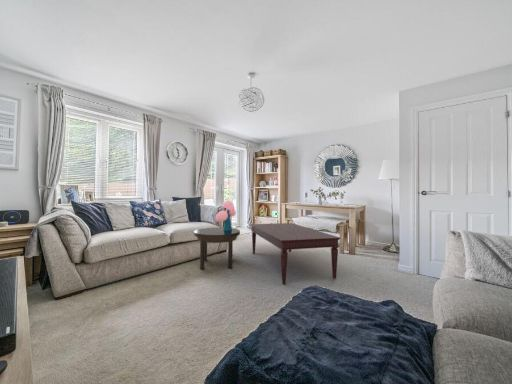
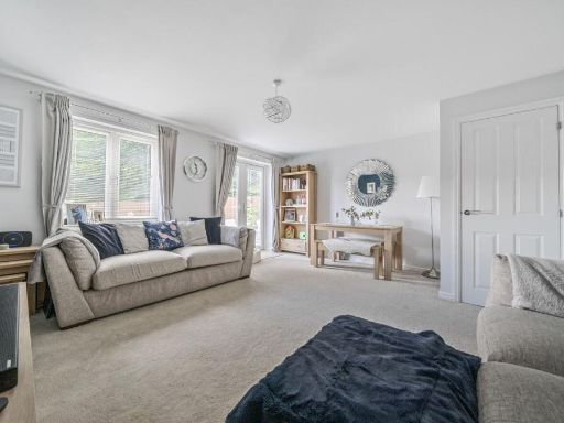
- bouquet [215,200,237,230]
- side table [193,227,241,270]
- coffee table [249,222,342,285]
